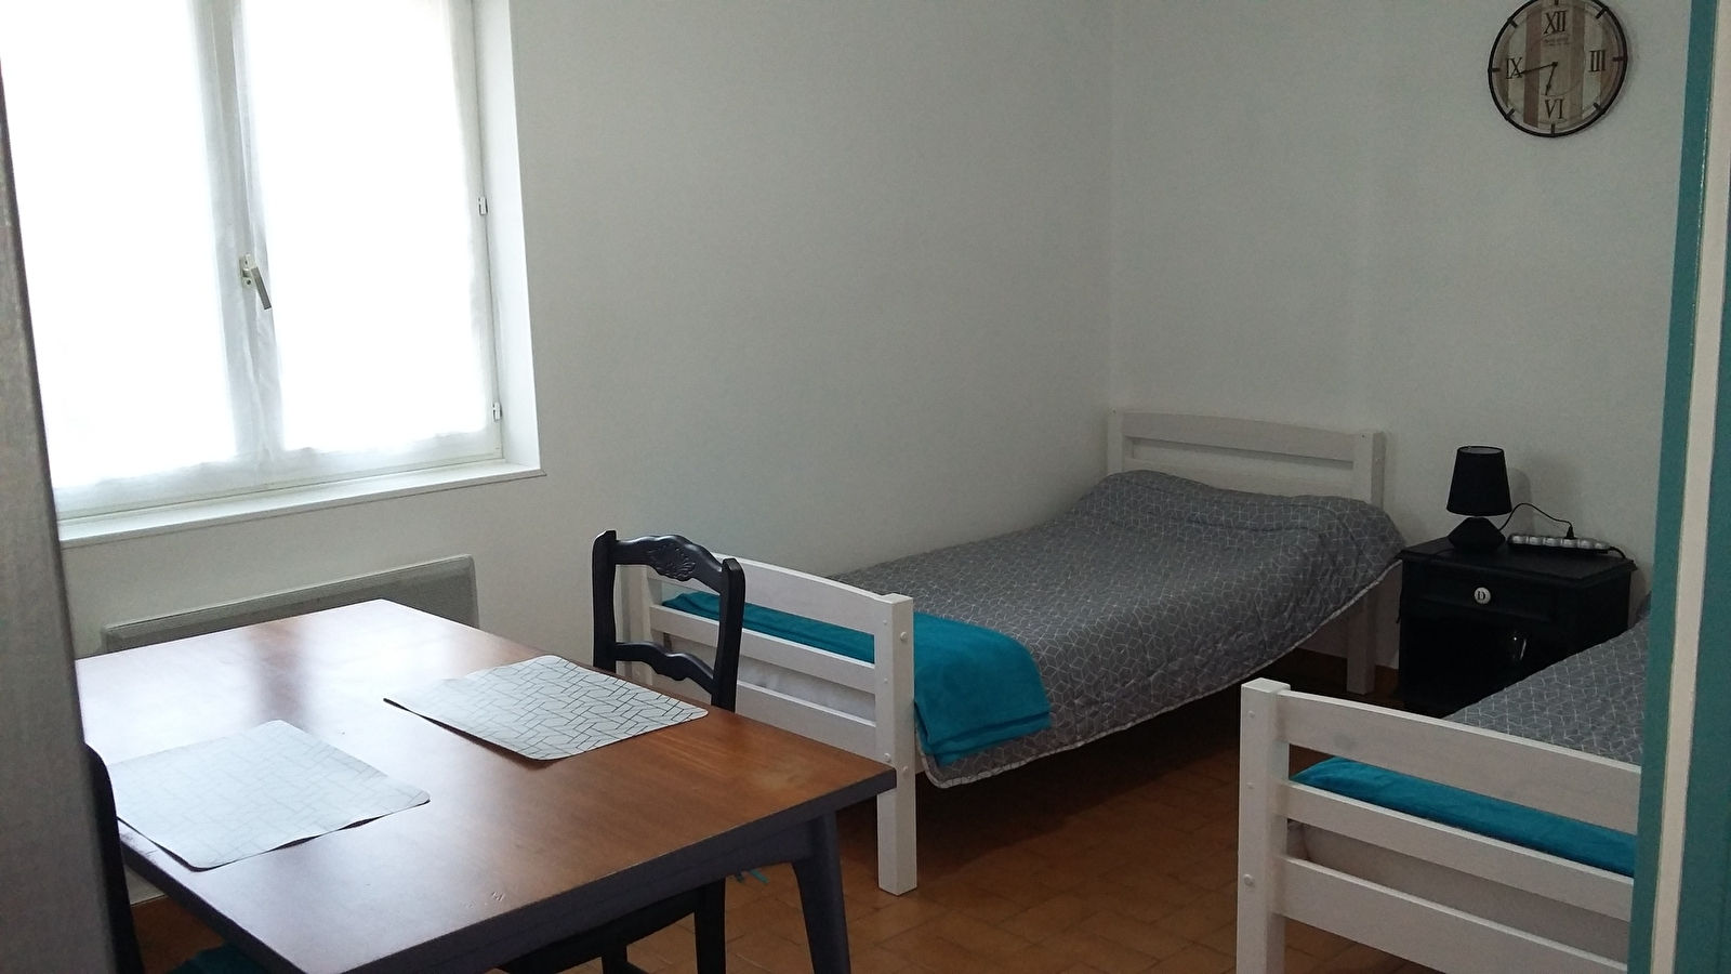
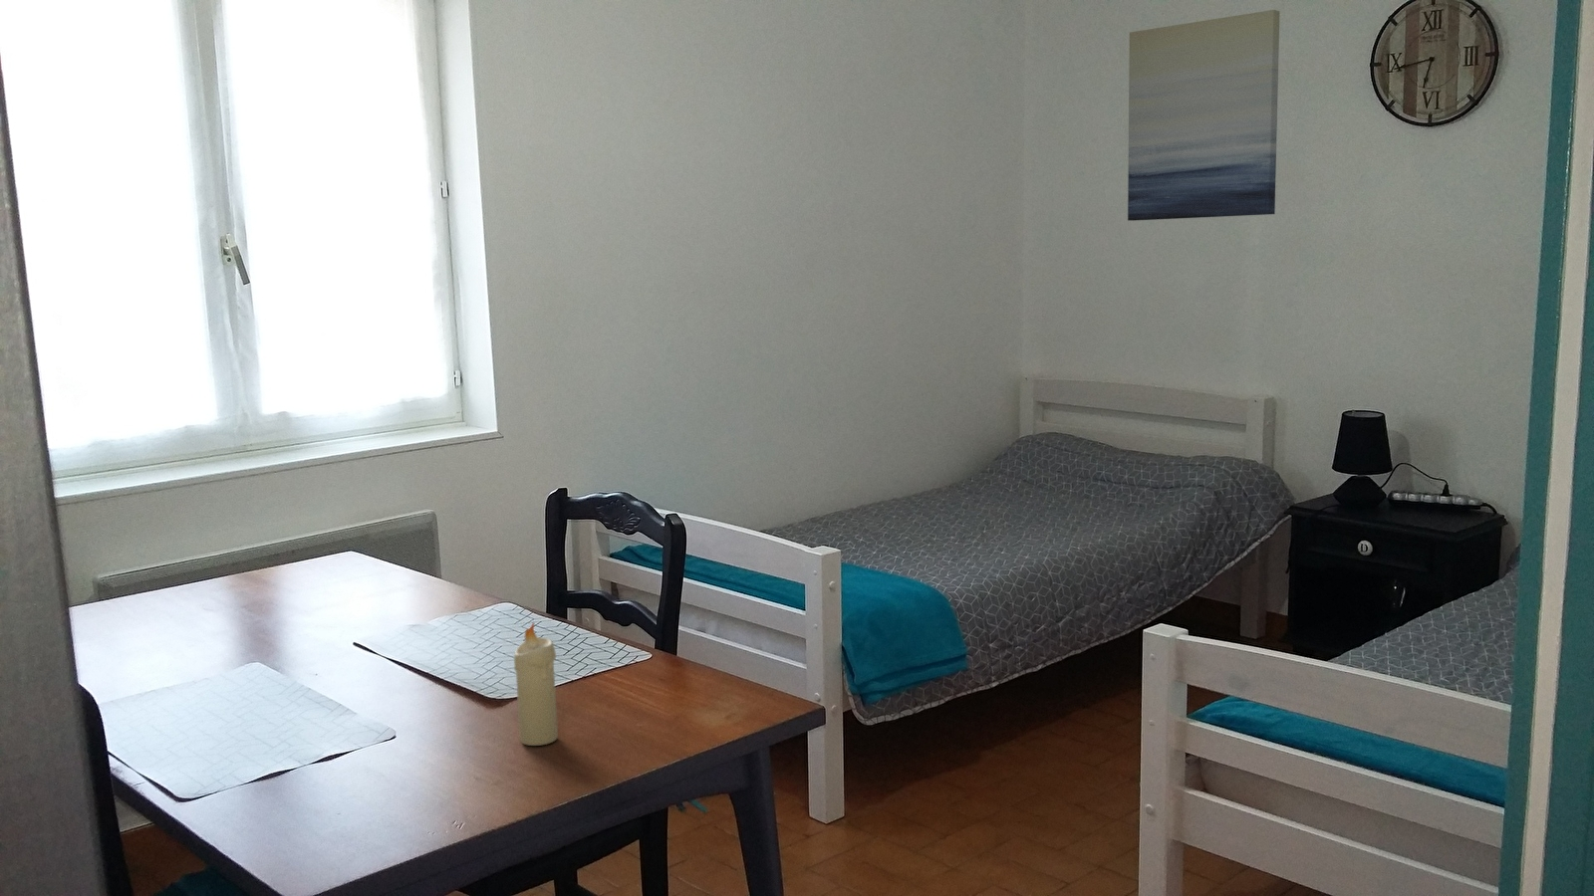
+ wall art [1127,9,1281,222]
+ candle [513,621,559,746]
